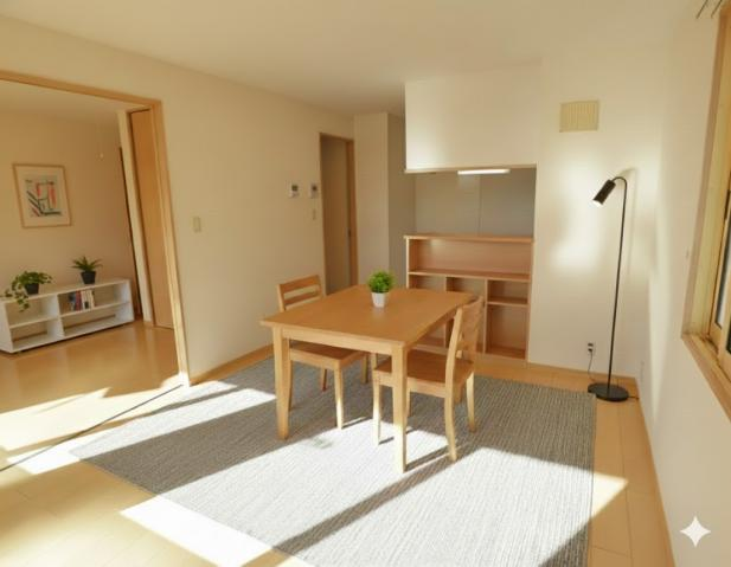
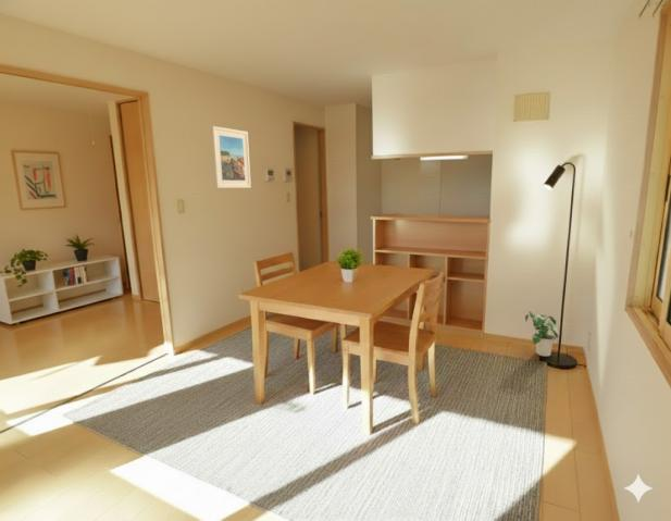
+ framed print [210,125,252,189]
+ potted plant [524,310,561,358]
